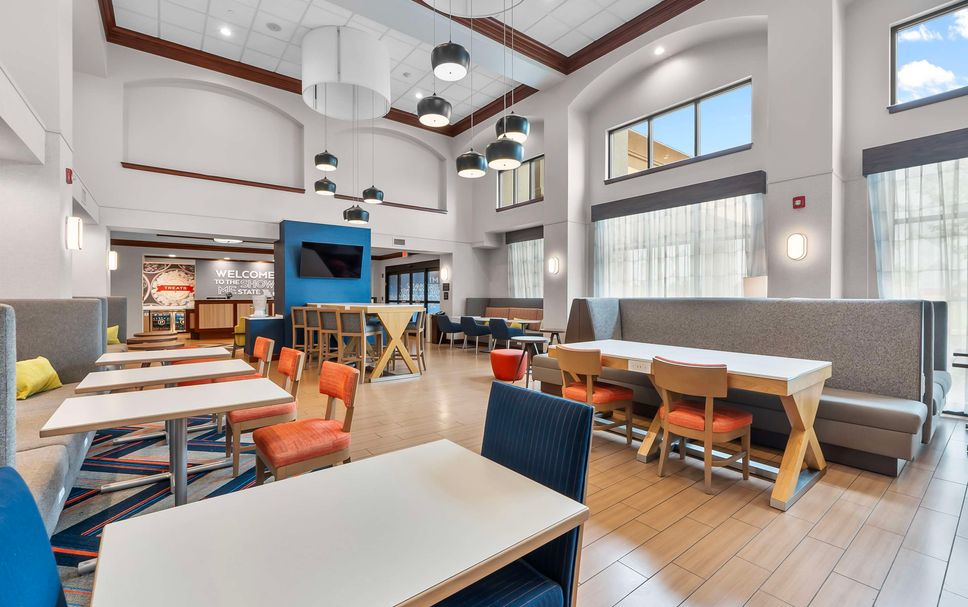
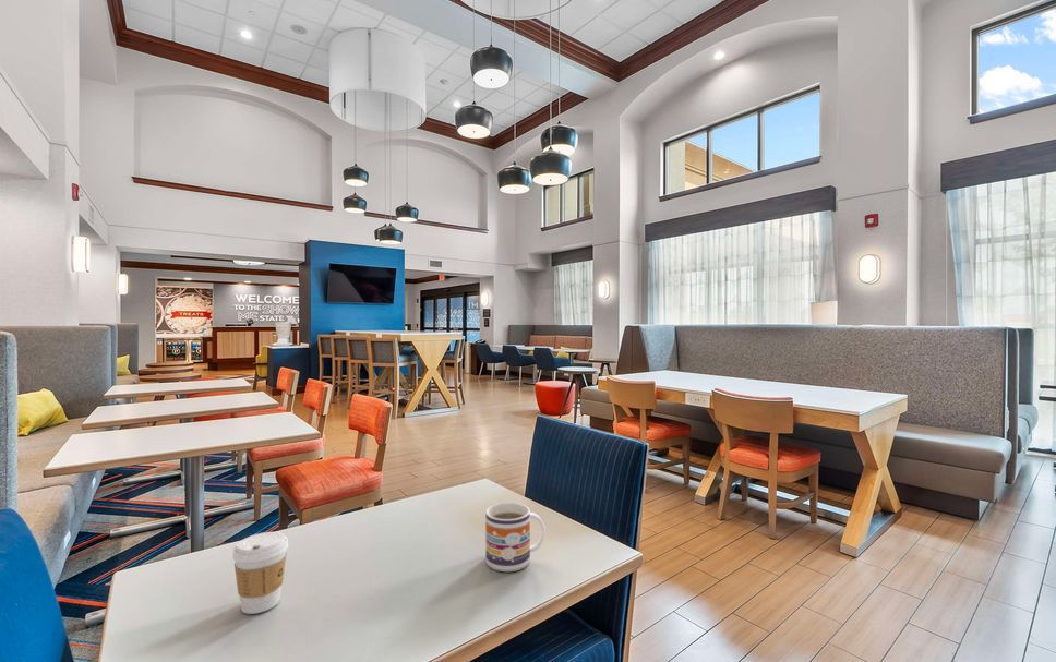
+ mug [484,502,547,573]
+ coffee cup [231,531,289,615]
